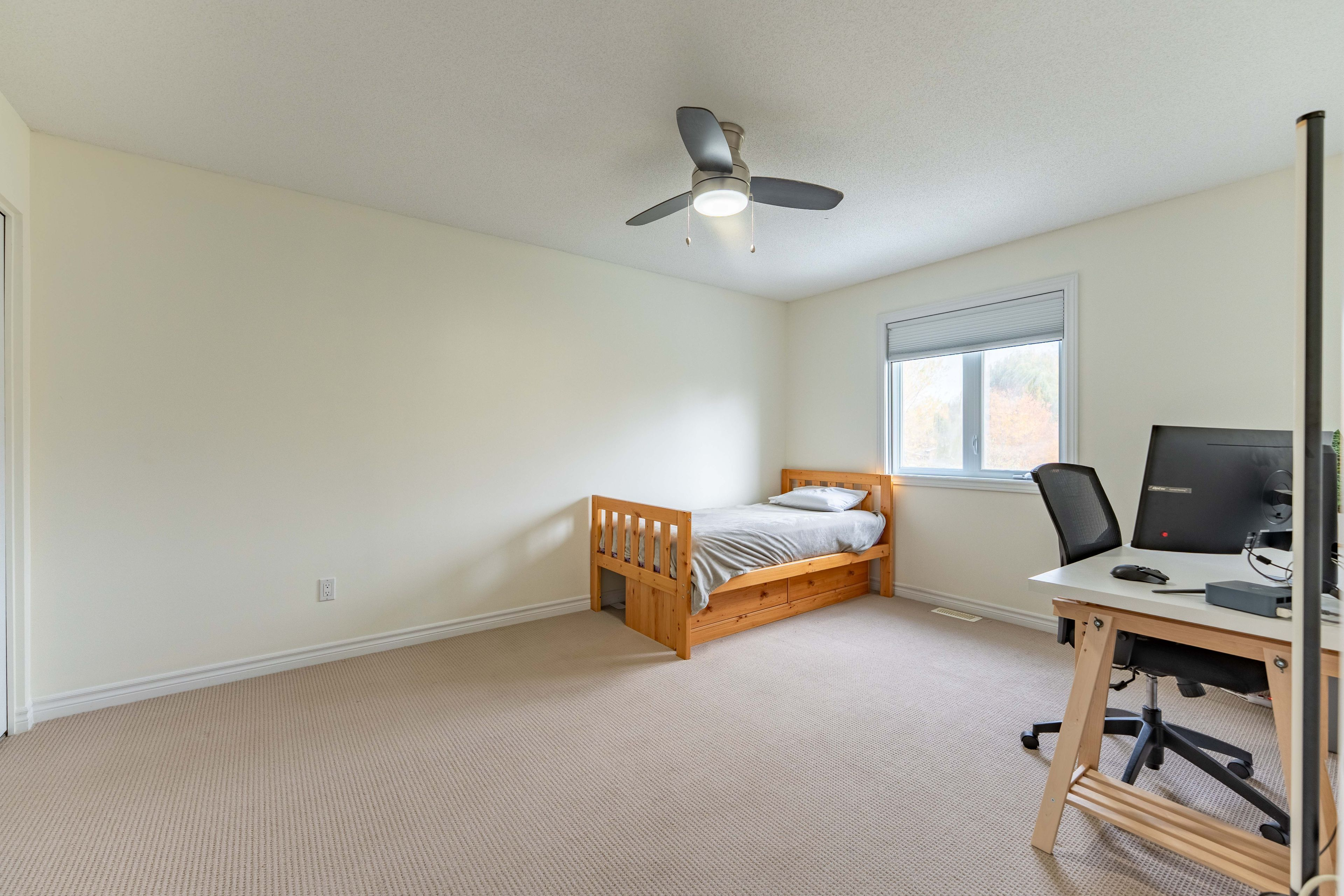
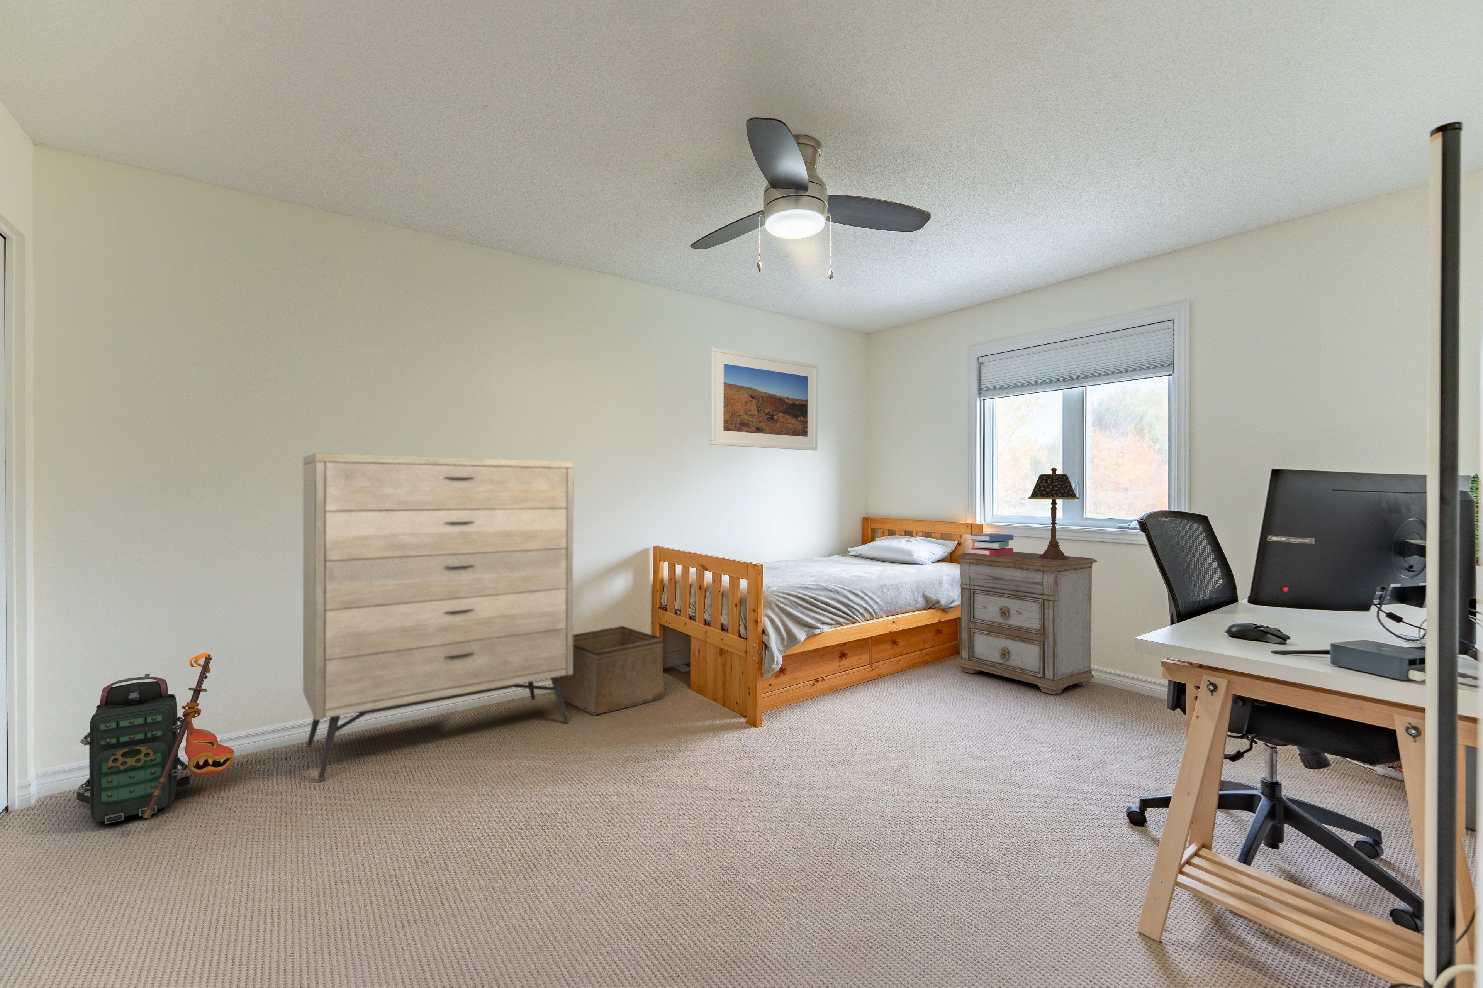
+ table lamp [1028,468,1079,559]
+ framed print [710,347,818,451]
+ storage bin [558,625,664,716]
+ nightstand [956,551,1098,695]
+ dresser [302,453,574,780]
+ book [970,533,1014,556]
+ backpack [76,653,235,824]
